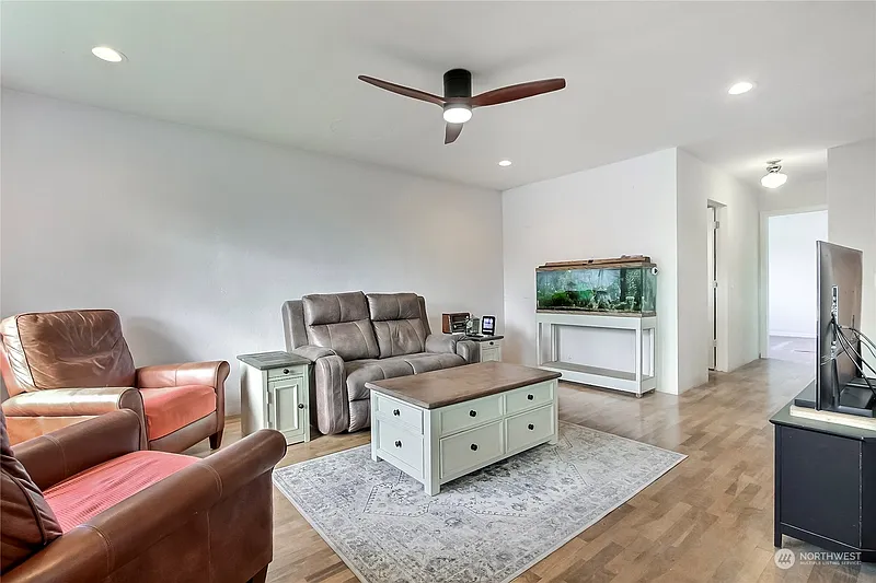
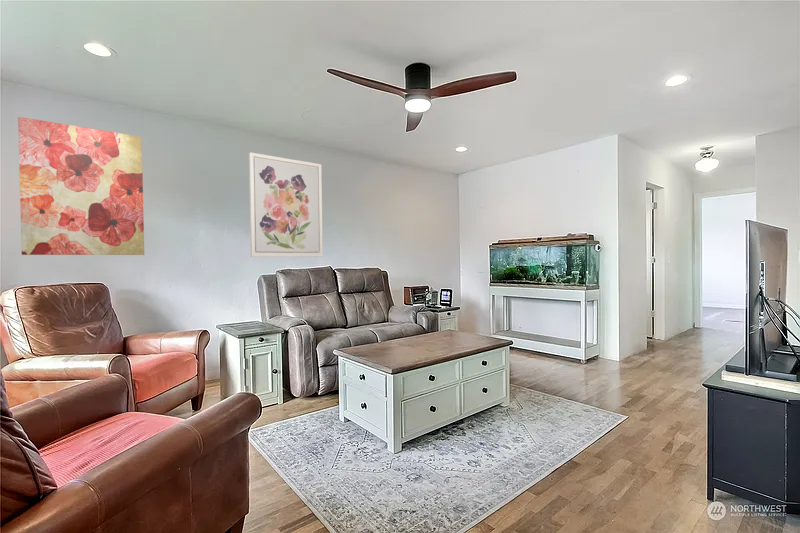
+ wall art [248,152,324,258]
+ wall art [17,116,145,256]
